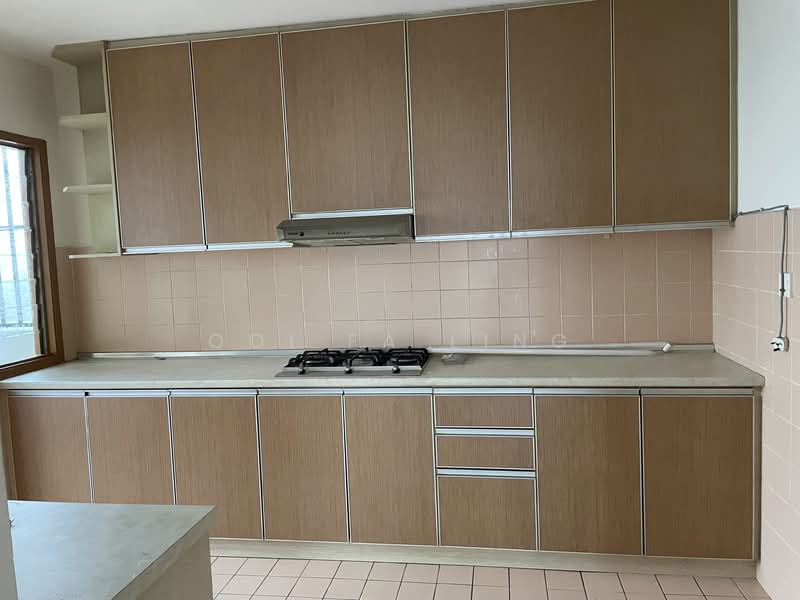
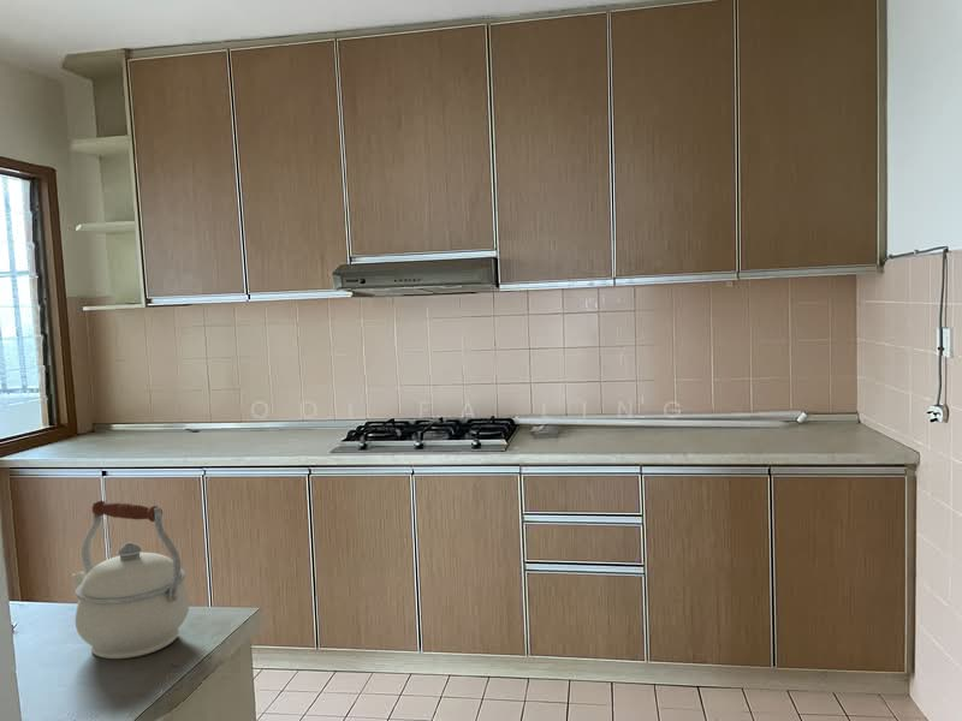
+ kettle [71,500,190,660]
